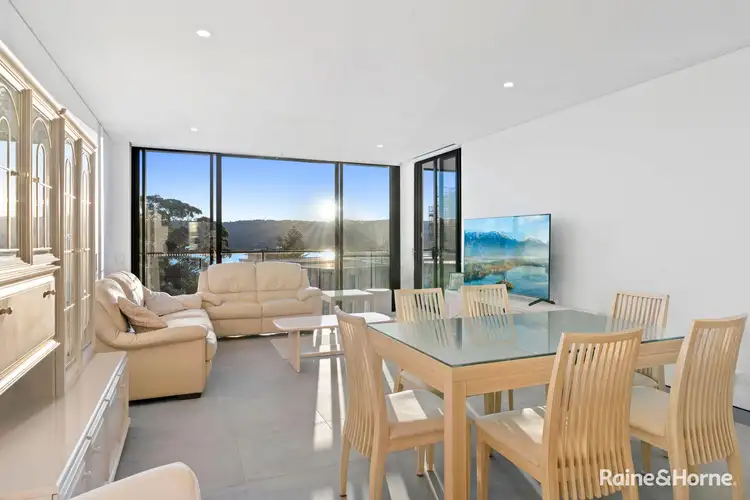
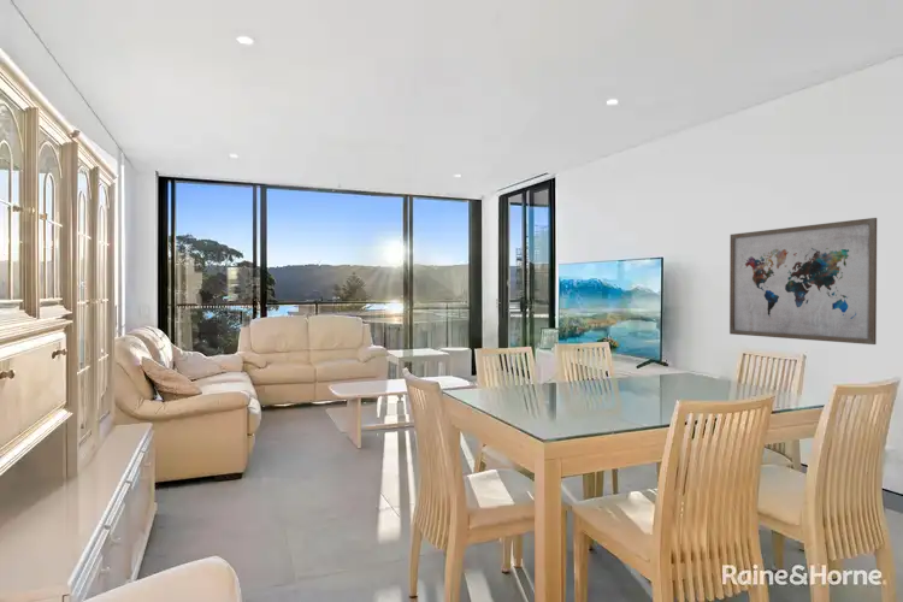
+ wall art [728,217,878,346]
